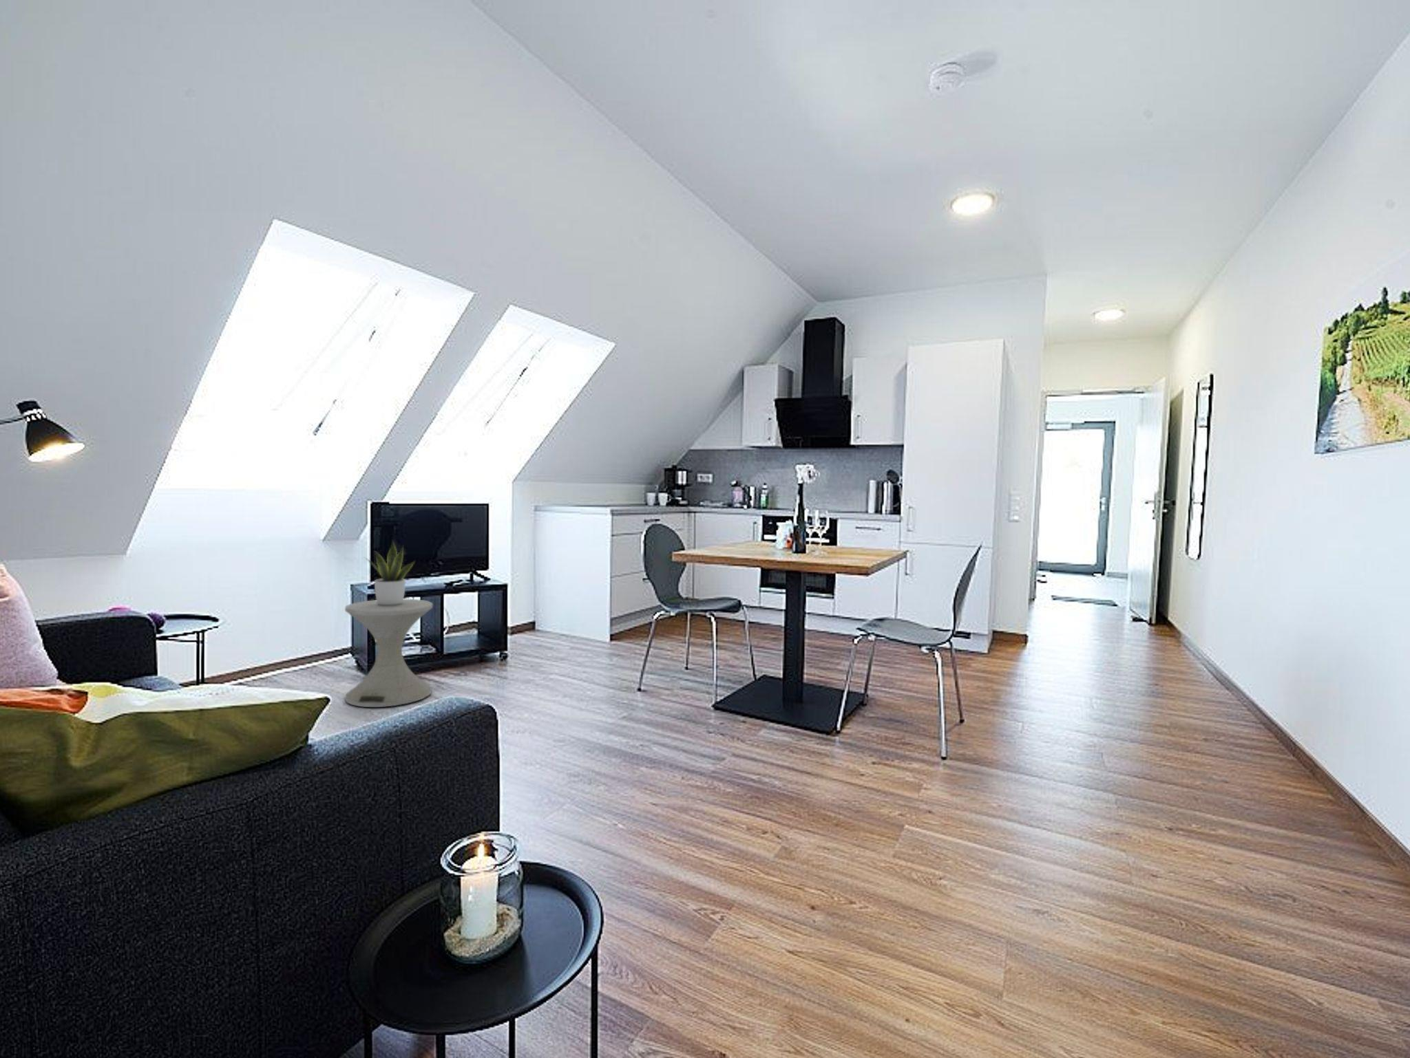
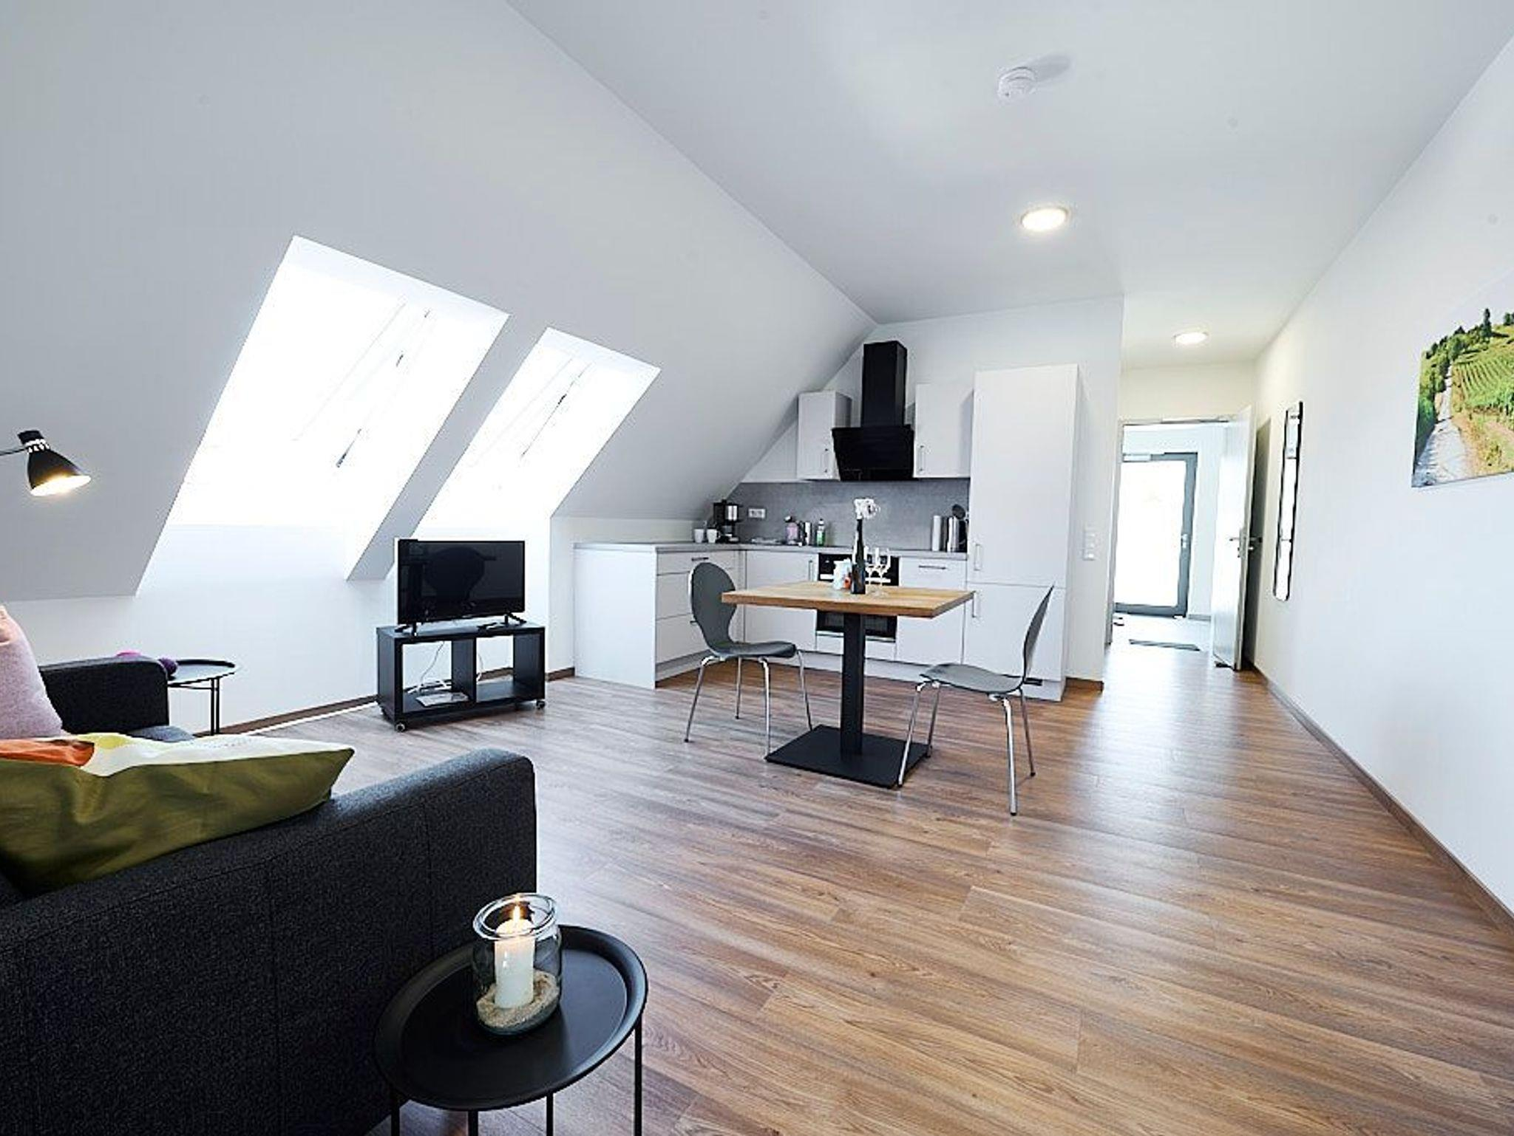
- side table [345,599,434,708]
- potted plant [364,539,416,606]
